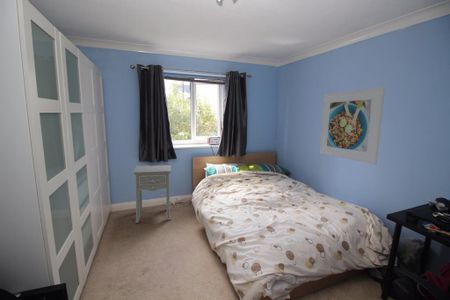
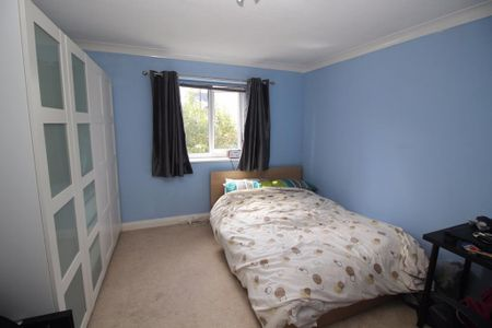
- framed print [319,86,386,165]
- nightstand [132,164,172,224]
